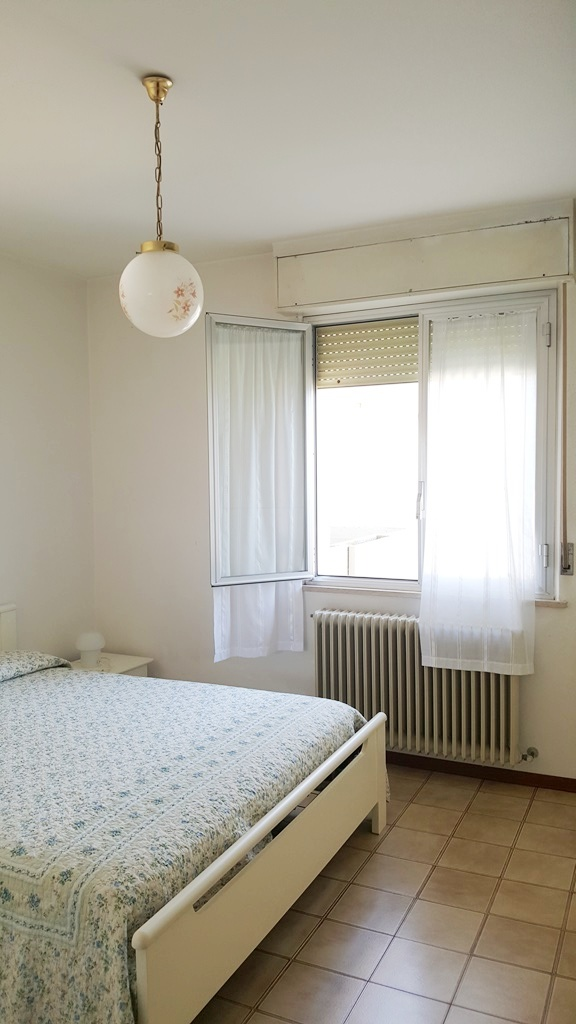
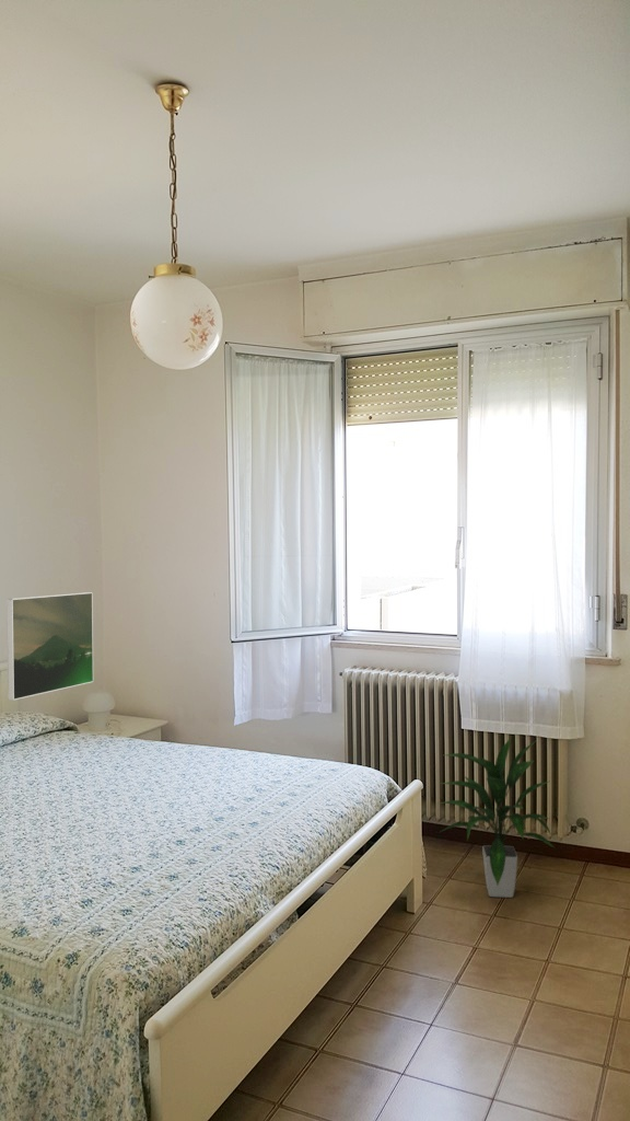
+ indoor plant [436,737,555,899]
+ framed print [5,591,94,702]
